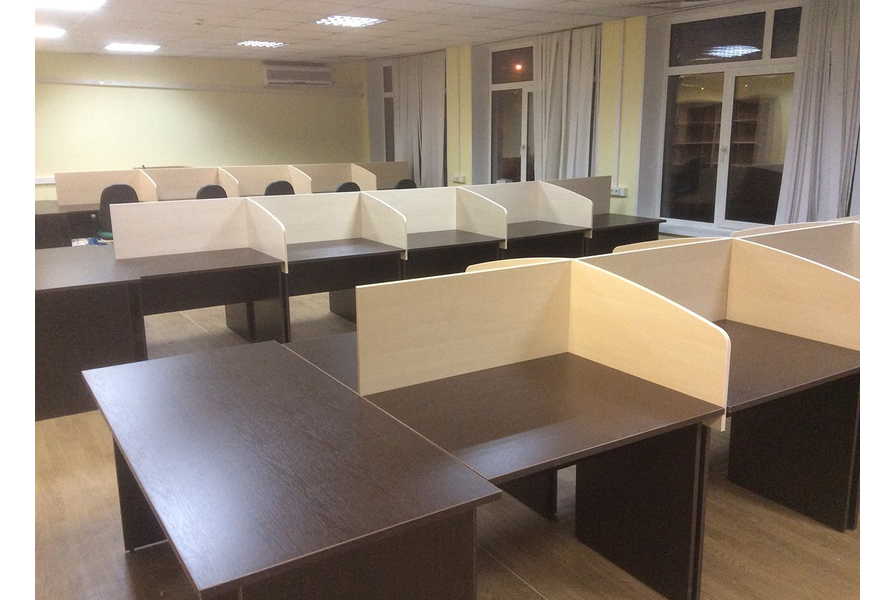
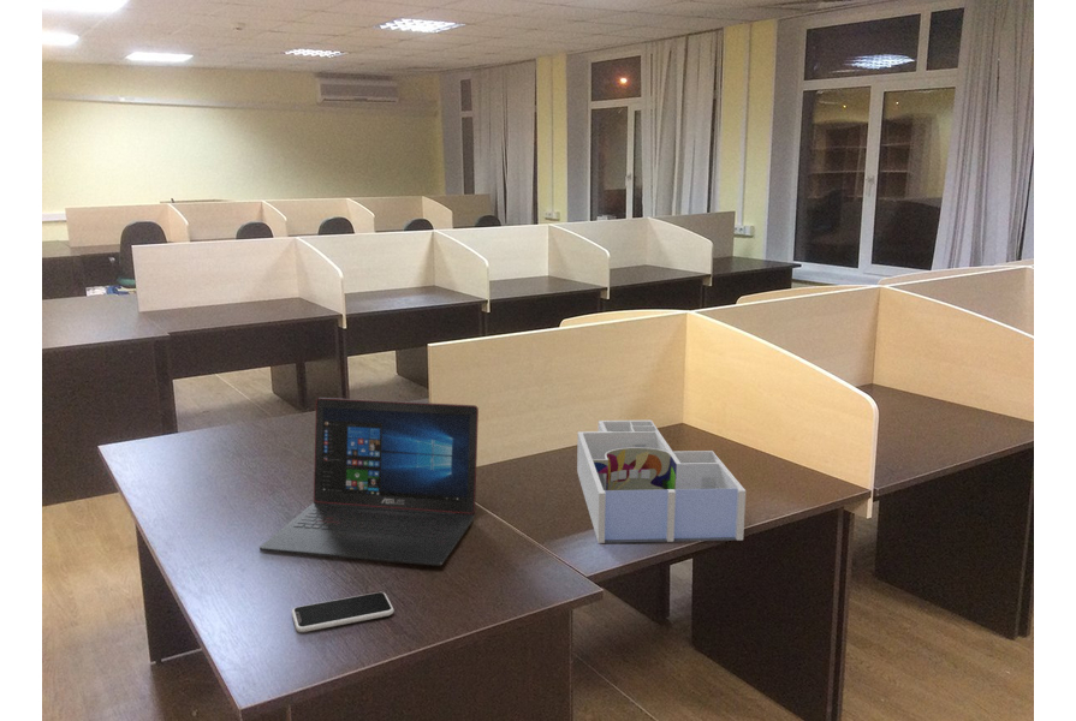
+ desk organizer [576,419,747,544]
+ smartphone [291,591,396,633]
+ laptop [258,397,480,567]
